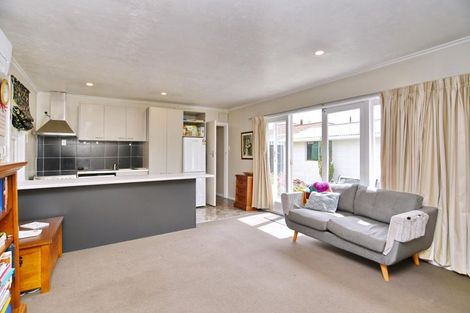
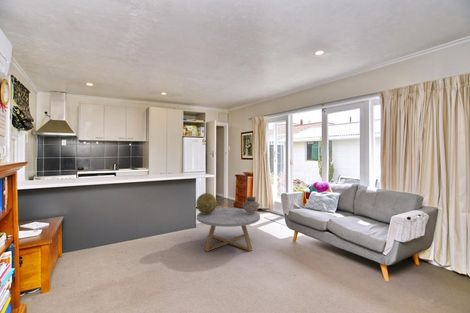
+ ceramic pot [241,196,260,214]
+ coffee table [196,207,261,252]
+ decorative sphere [195,192,218,214]
